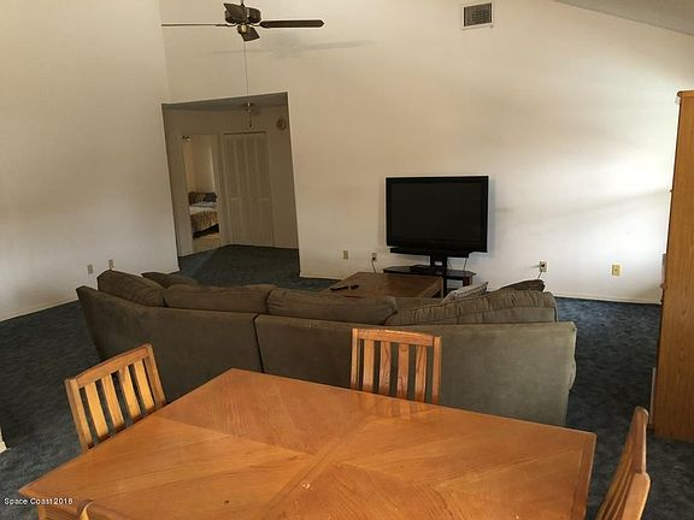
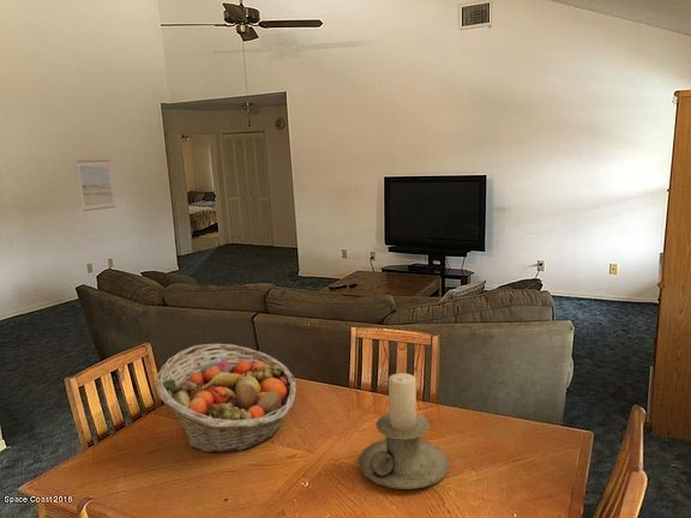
+ wall art [76,159,116,212]
+ candle holder [357,372,451,490]
+ fruit basket [155,343,298,454]
